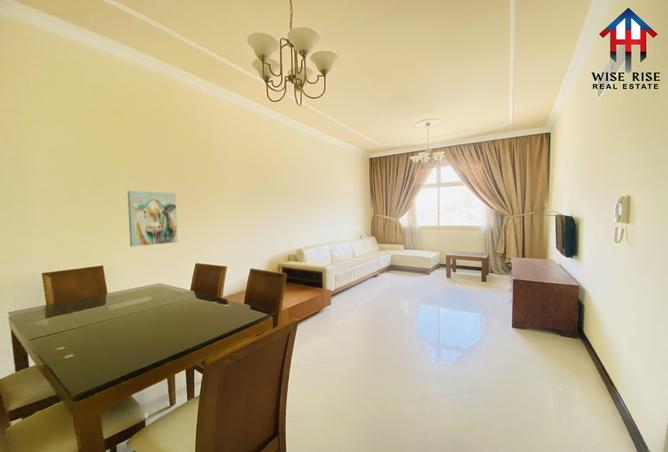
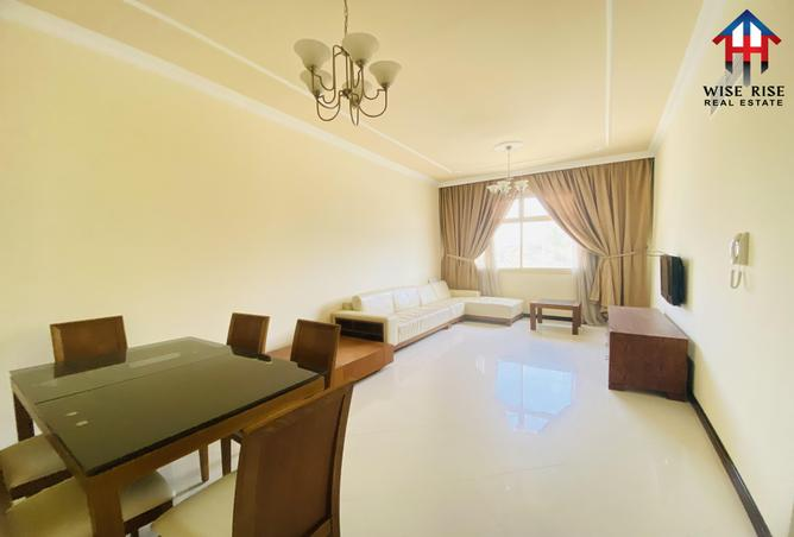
- wall art [127,190,179,247]
